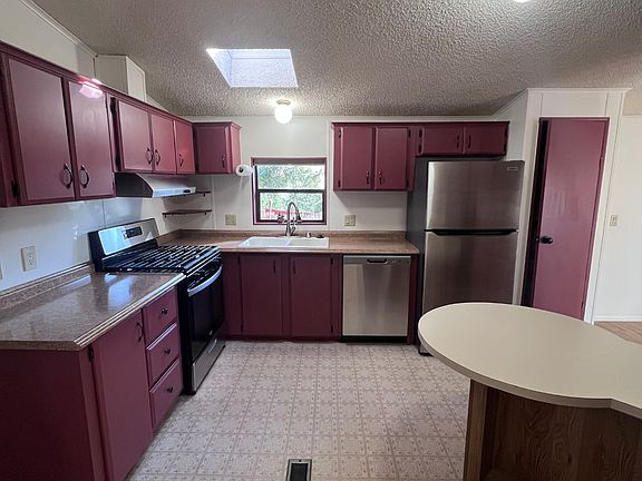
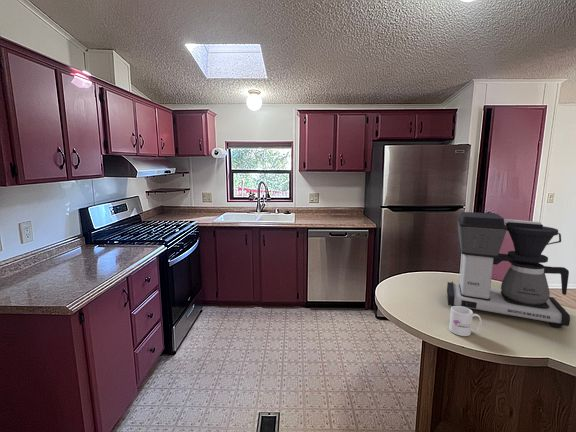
+ coffee maker [446,211,571,329]
+ mug [448,306,483,337]
